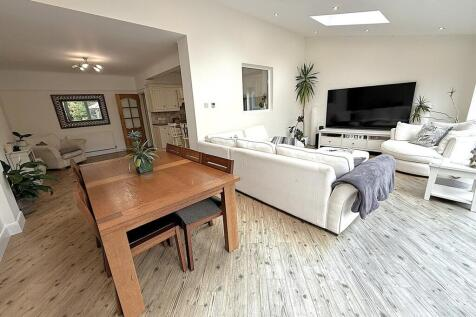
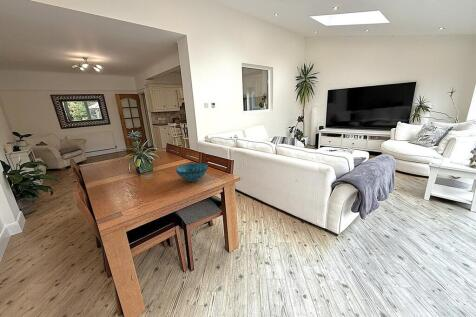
+ decorative bowl [175,162,209,182]
